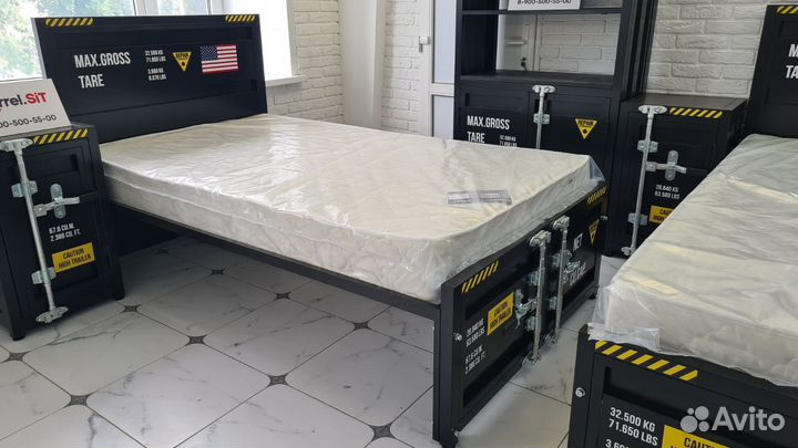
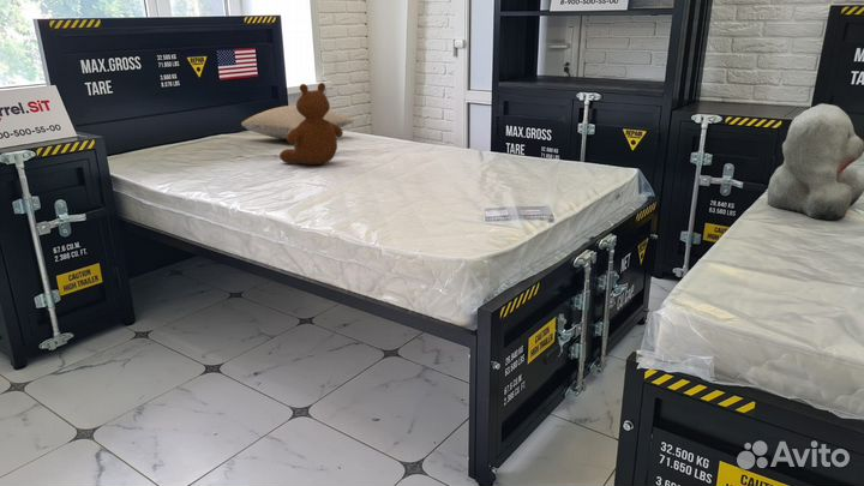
+ teddy bear [278,82,344,166]
+ teddy bear [766,103,864,221]
+ pillow [240,104,355,140]
